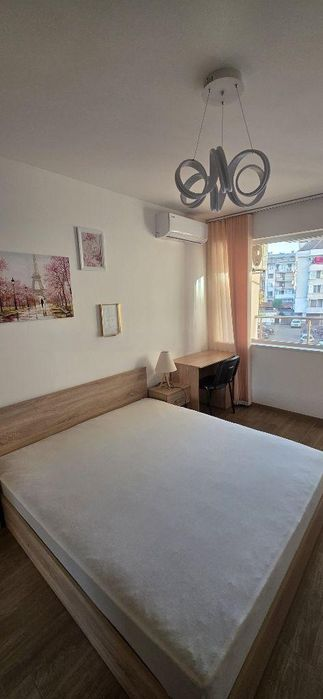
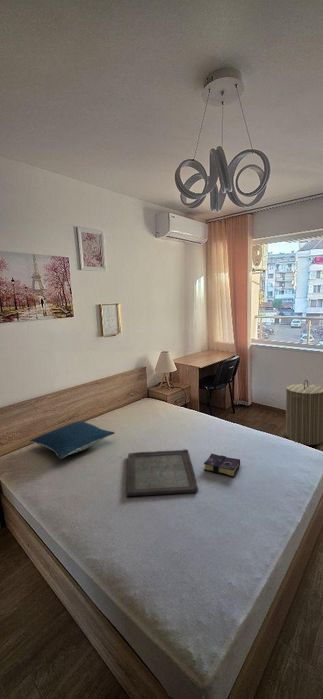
+ serving tray [126,448,199,497]
+ laundry hamper [285,379,323,446]
+ book [203,453,241,478]
+ pillow [29,420,116,459]
